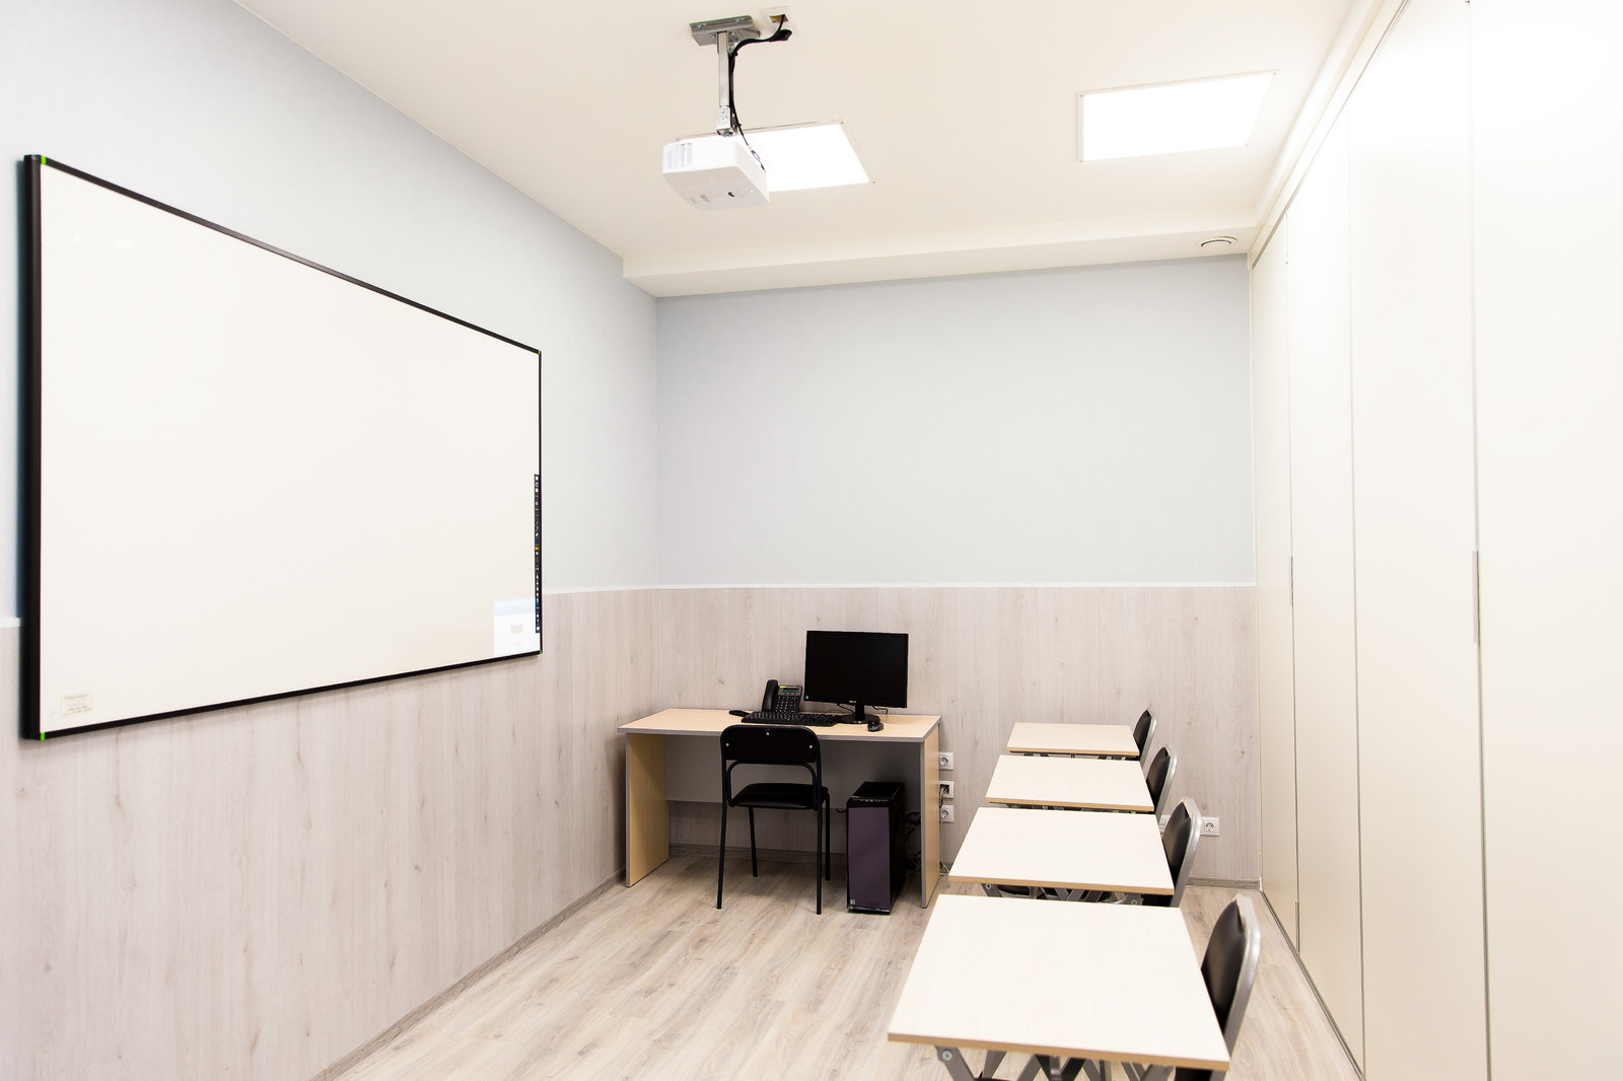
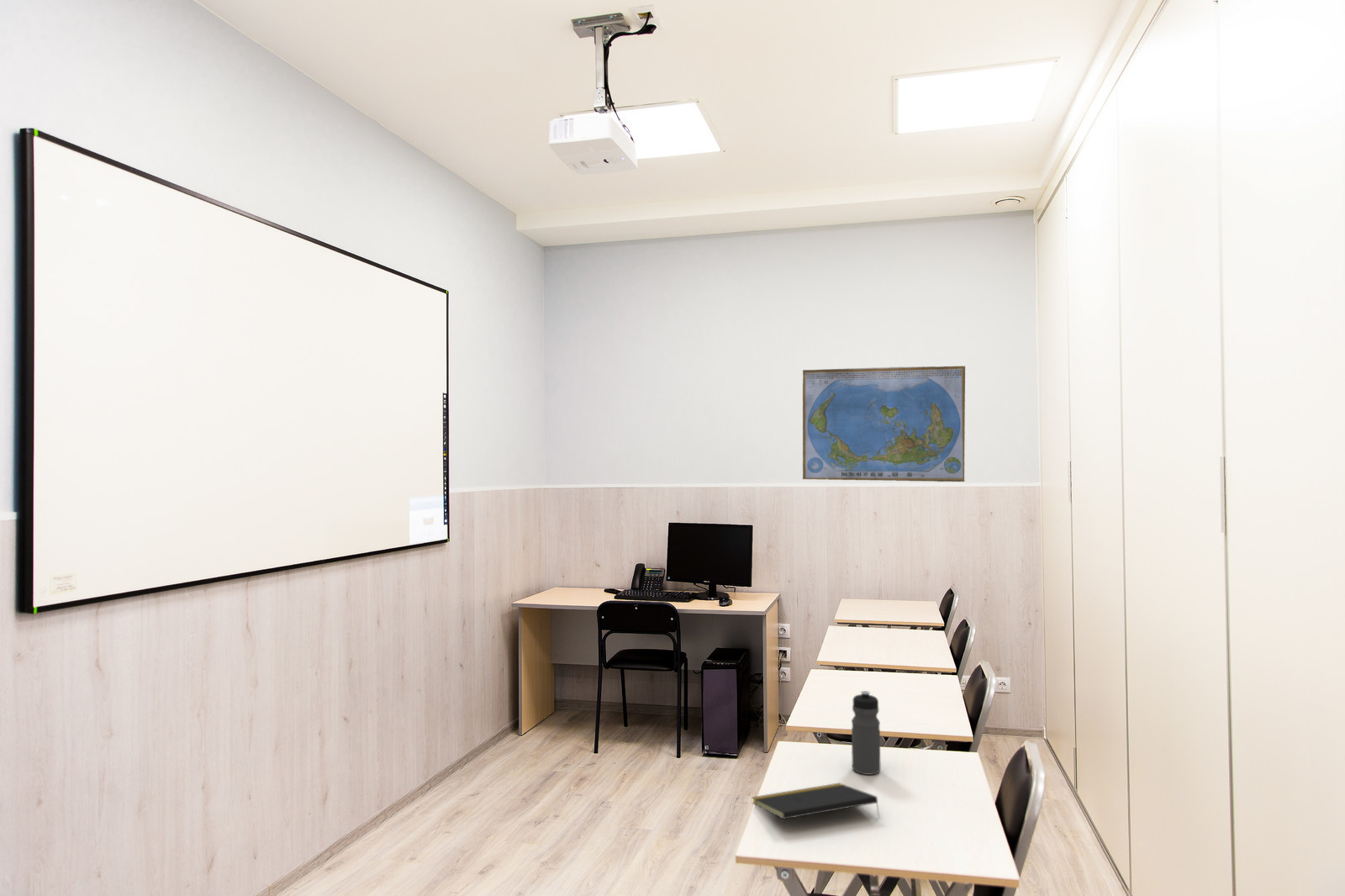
+ world map [802,366,966,482]
+ water bottle [851,690,881,776]
+ notepad [751,783,881,820]
